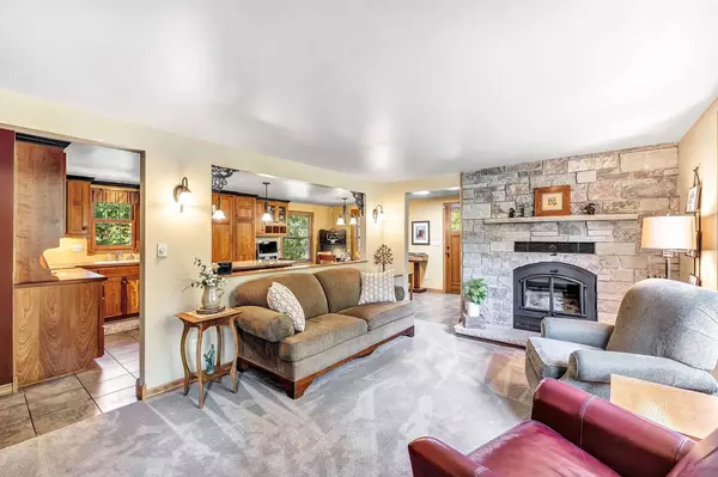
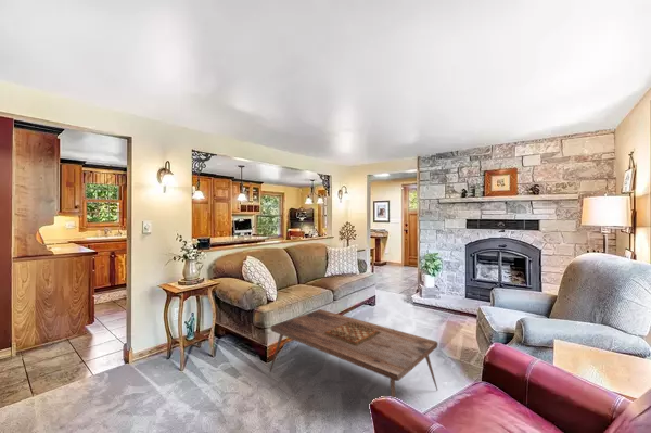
+ coffee table [269,308,439,398]
